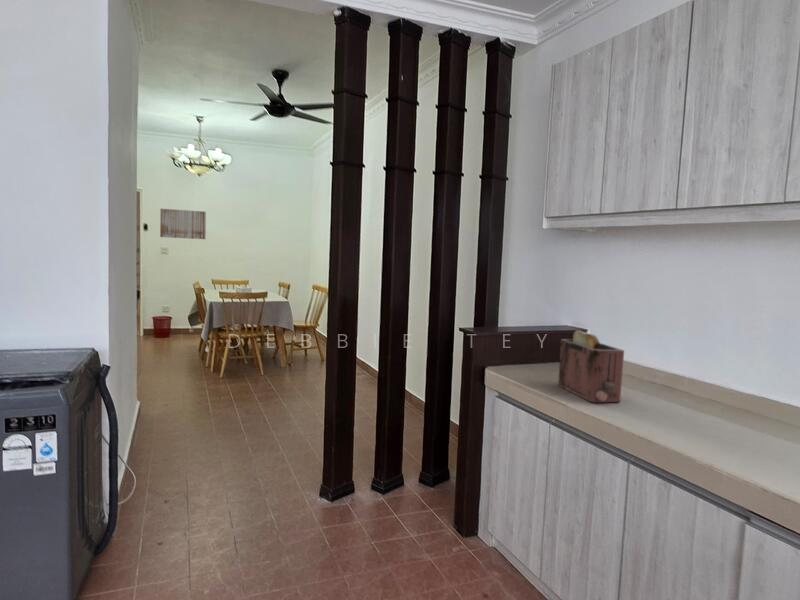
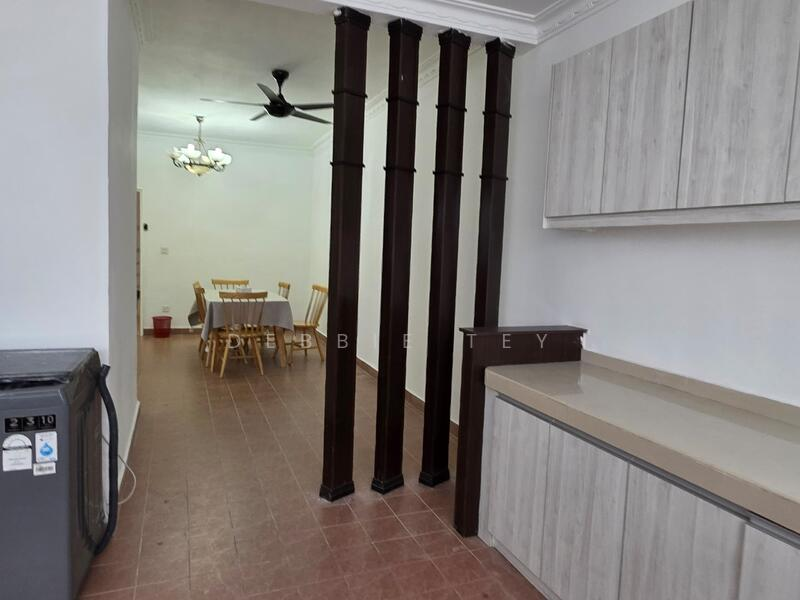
- wall art [159,208,207,240]
- toaster [557,329,625,403]
